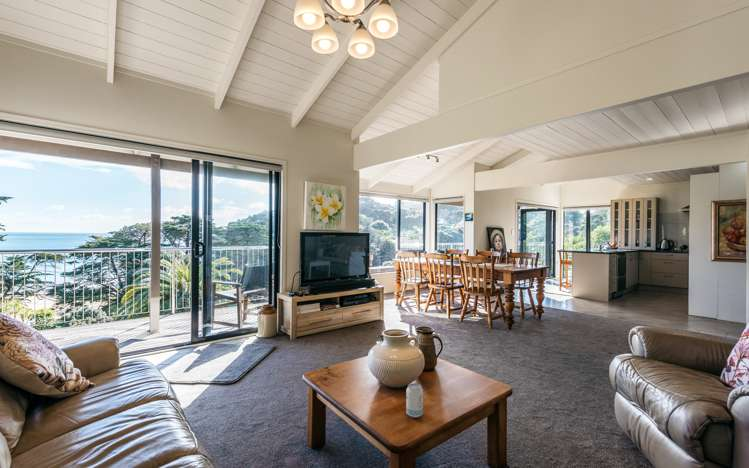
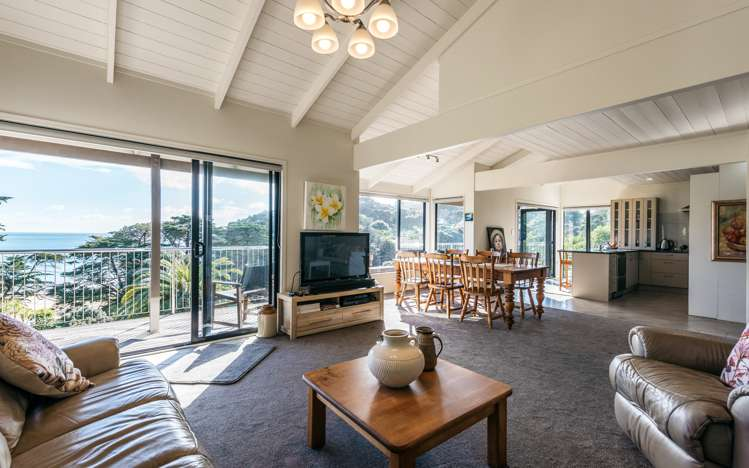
- beverage can [405,382,424,419]
